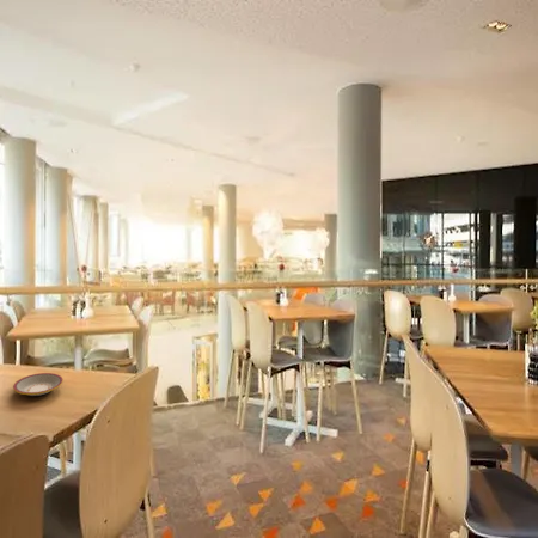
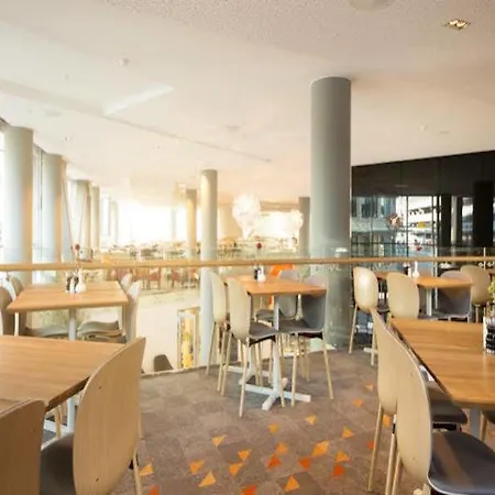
- plate [12,372,65,397]
